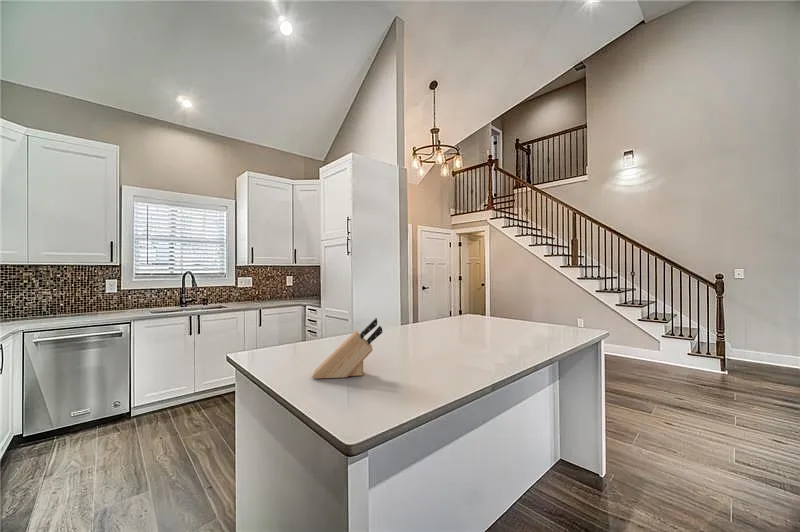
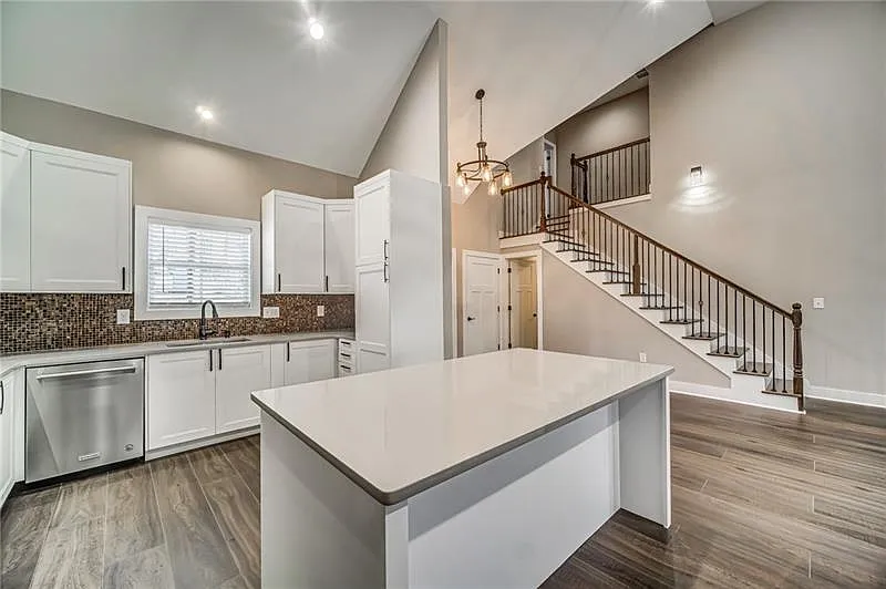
- knife block [311,317,383,380]
